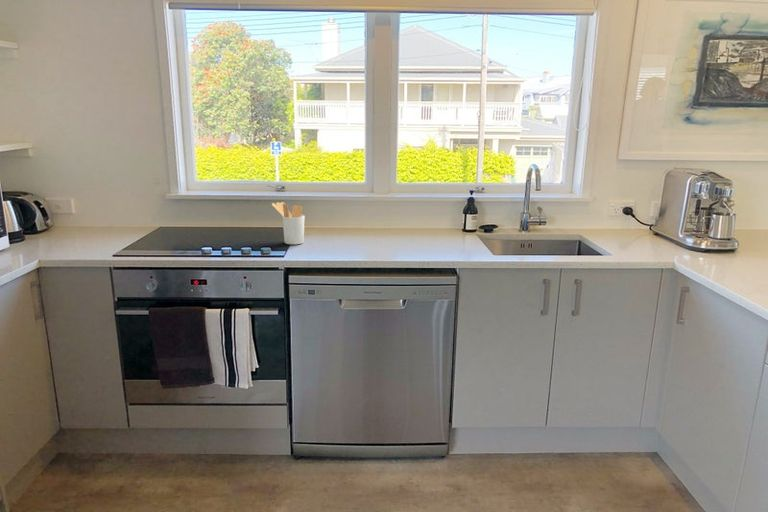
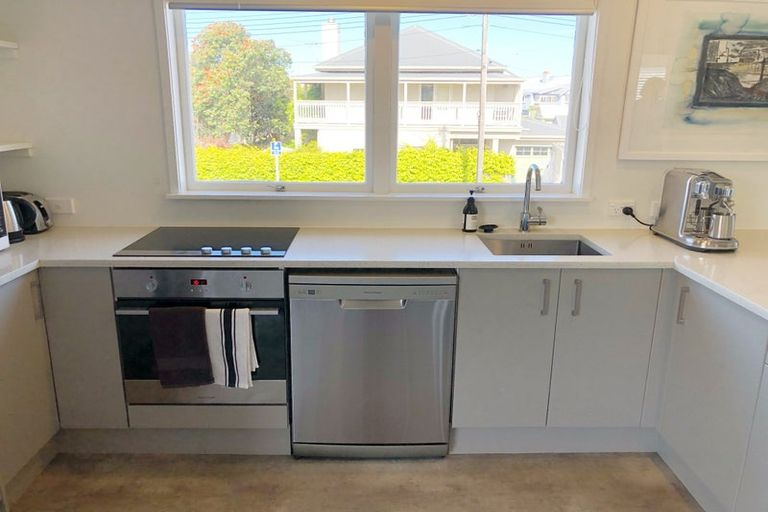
- utensil holder [271,201,306,245]
